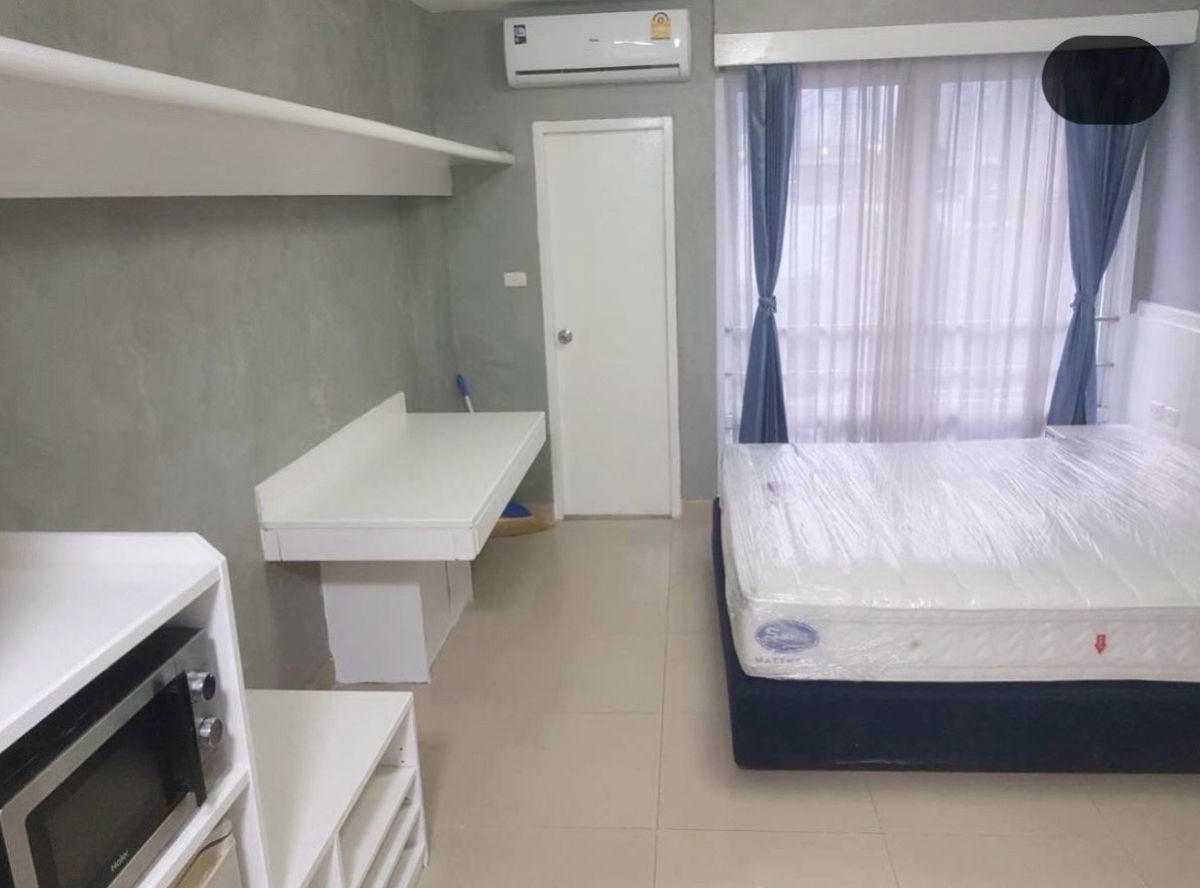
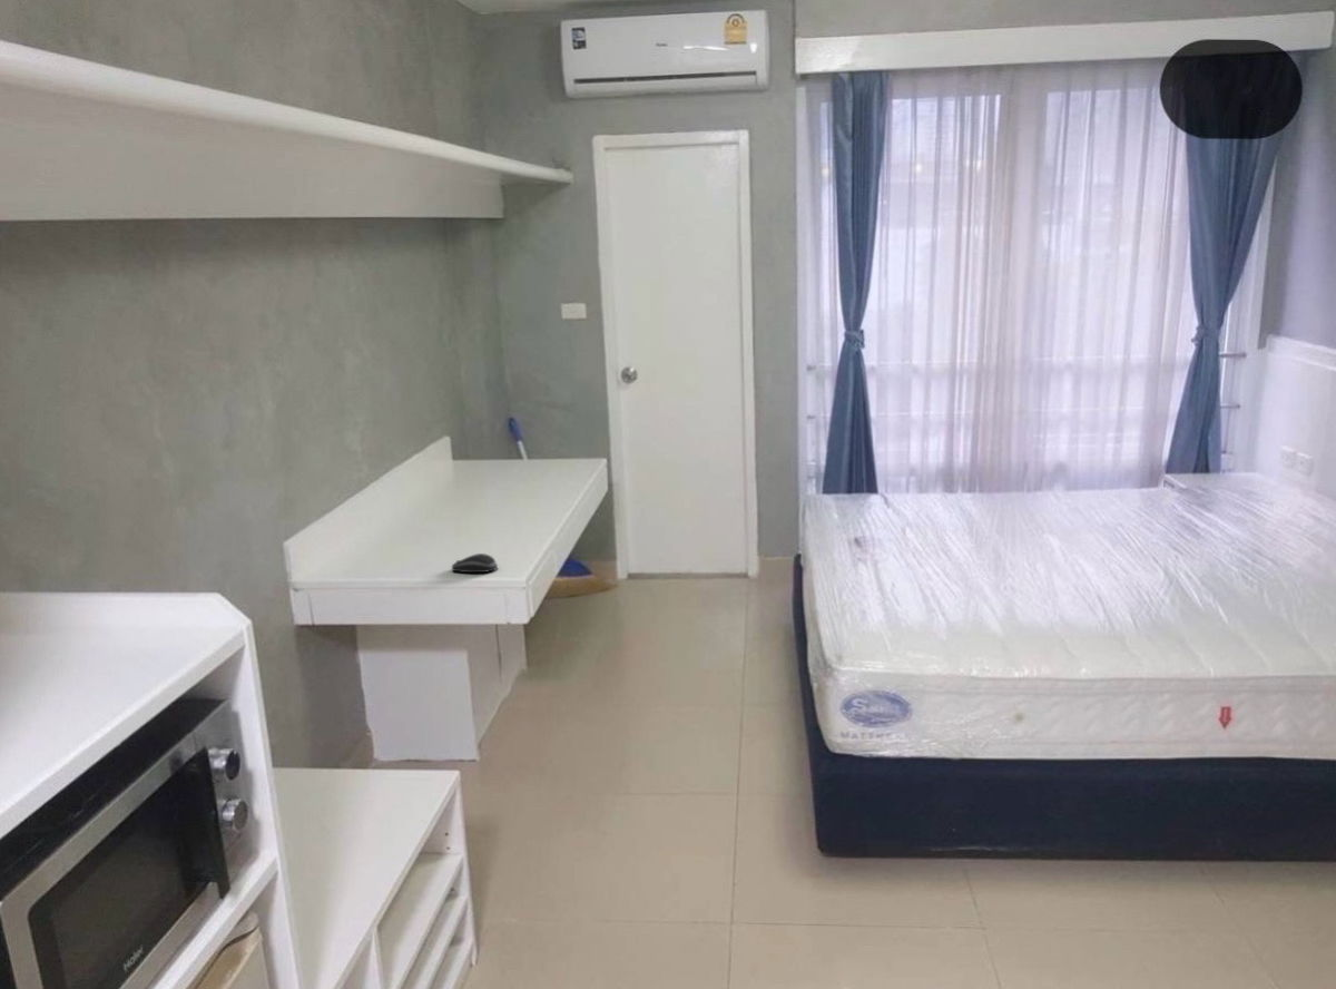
+ computer mouse [451,552,499,574]
